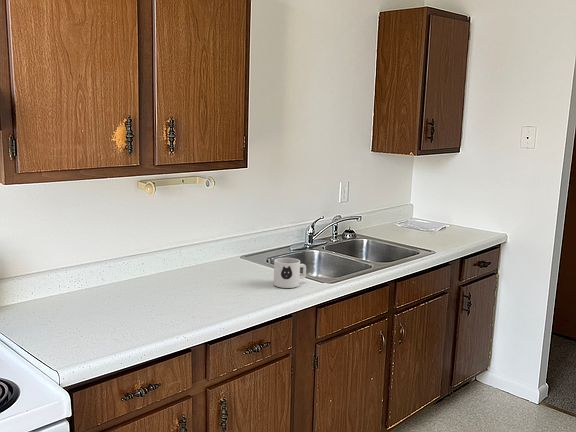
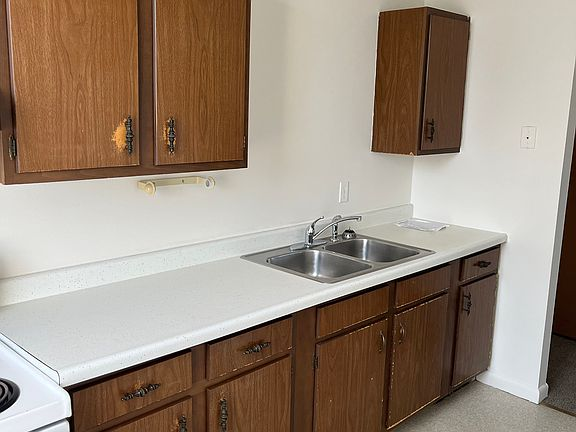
- mug [273,257,307,289]
